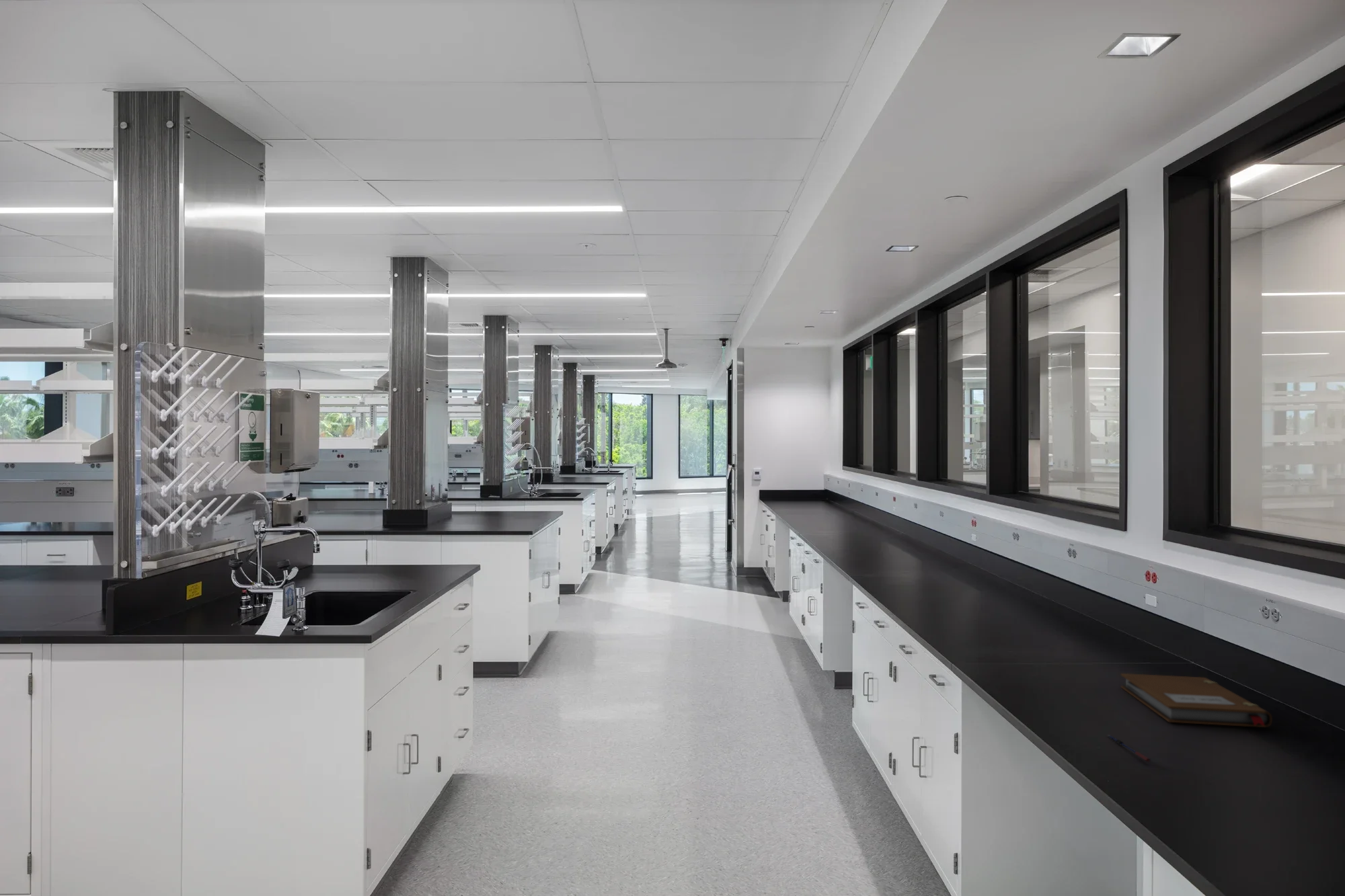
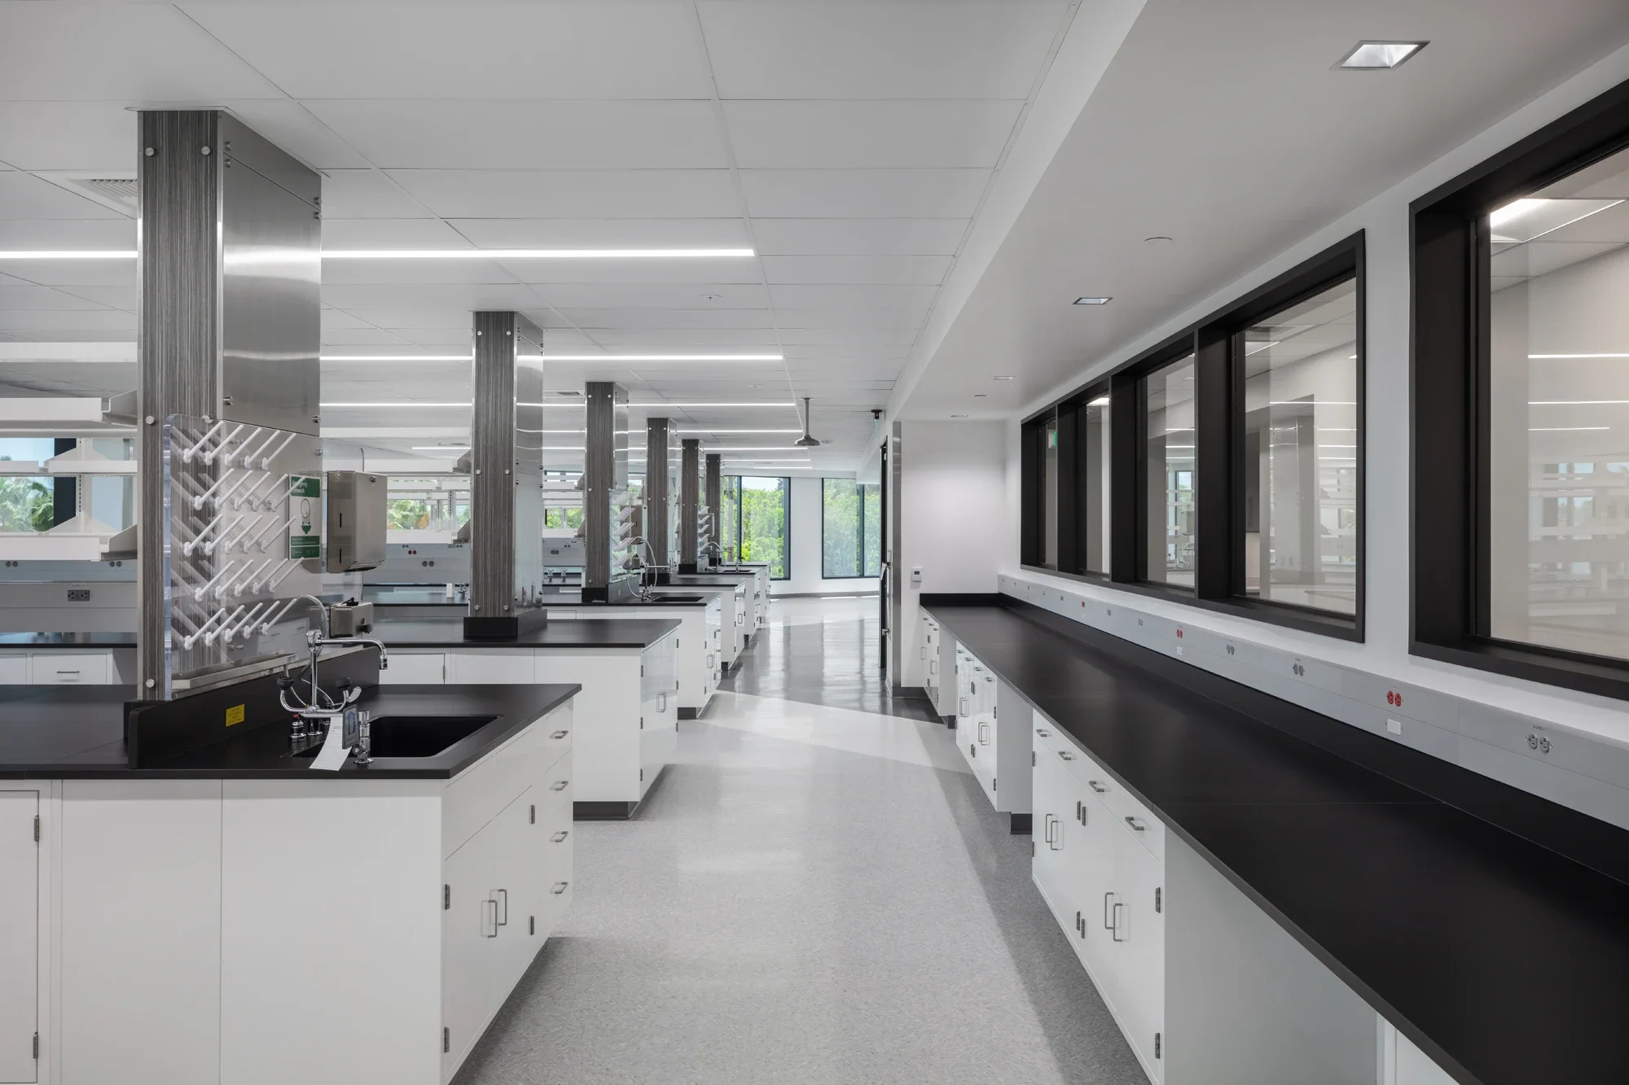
- pen [1106,734,1151,762]
- notebook [1120,673,1273,728]
